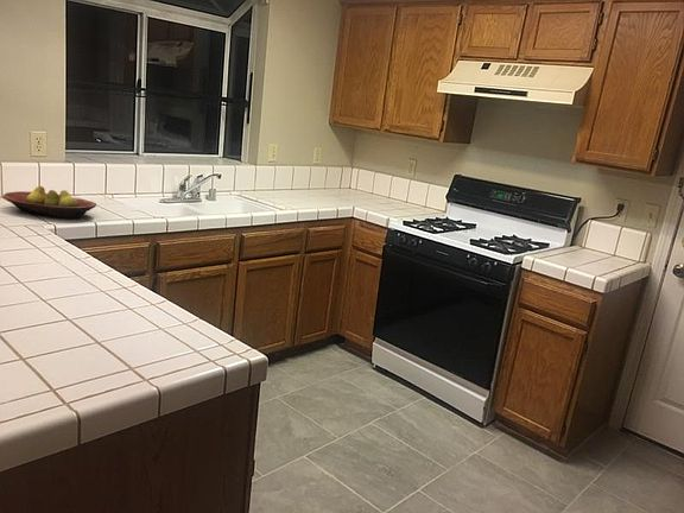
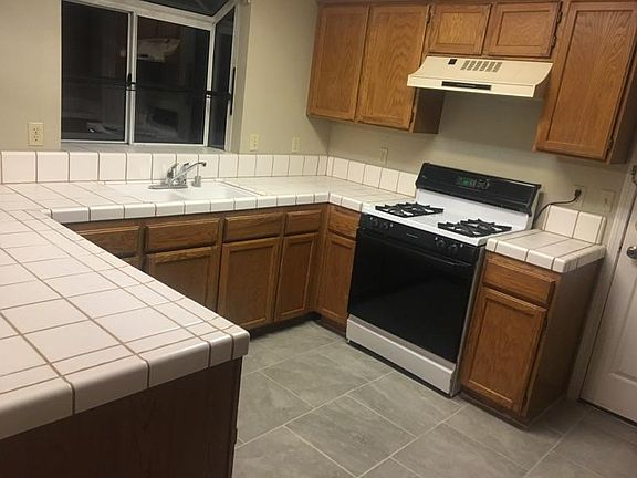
- fruit bowl [2,185,97,220]
